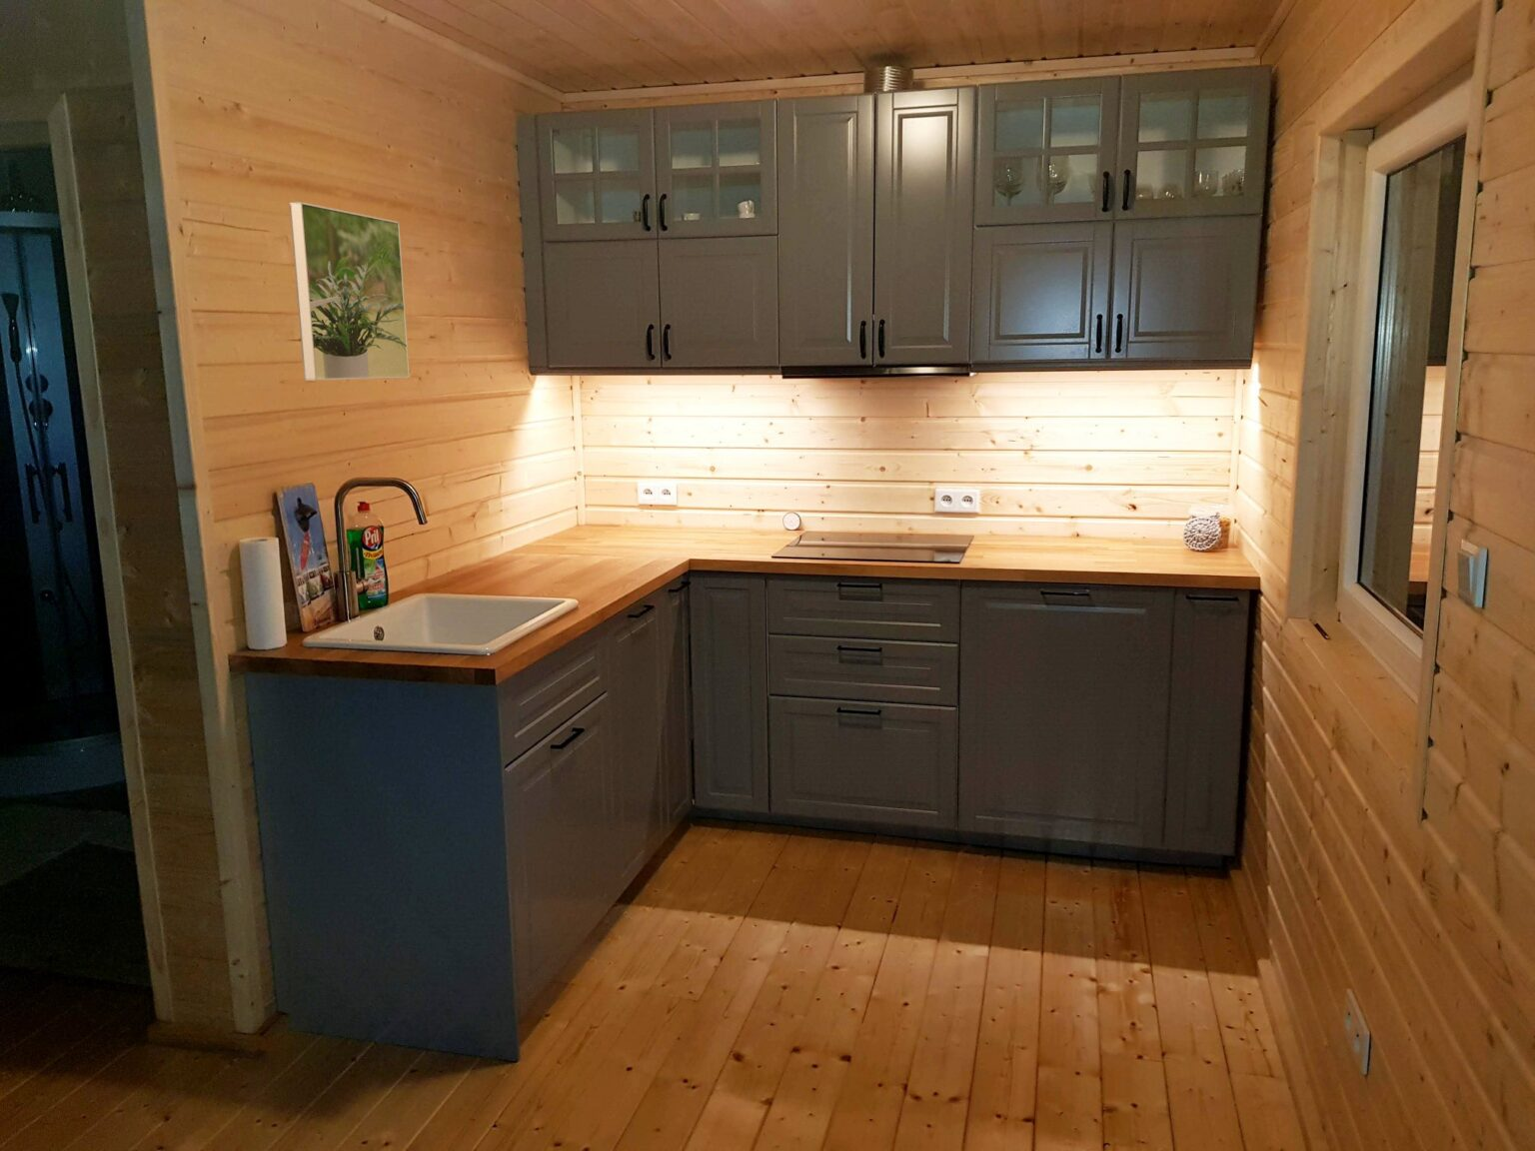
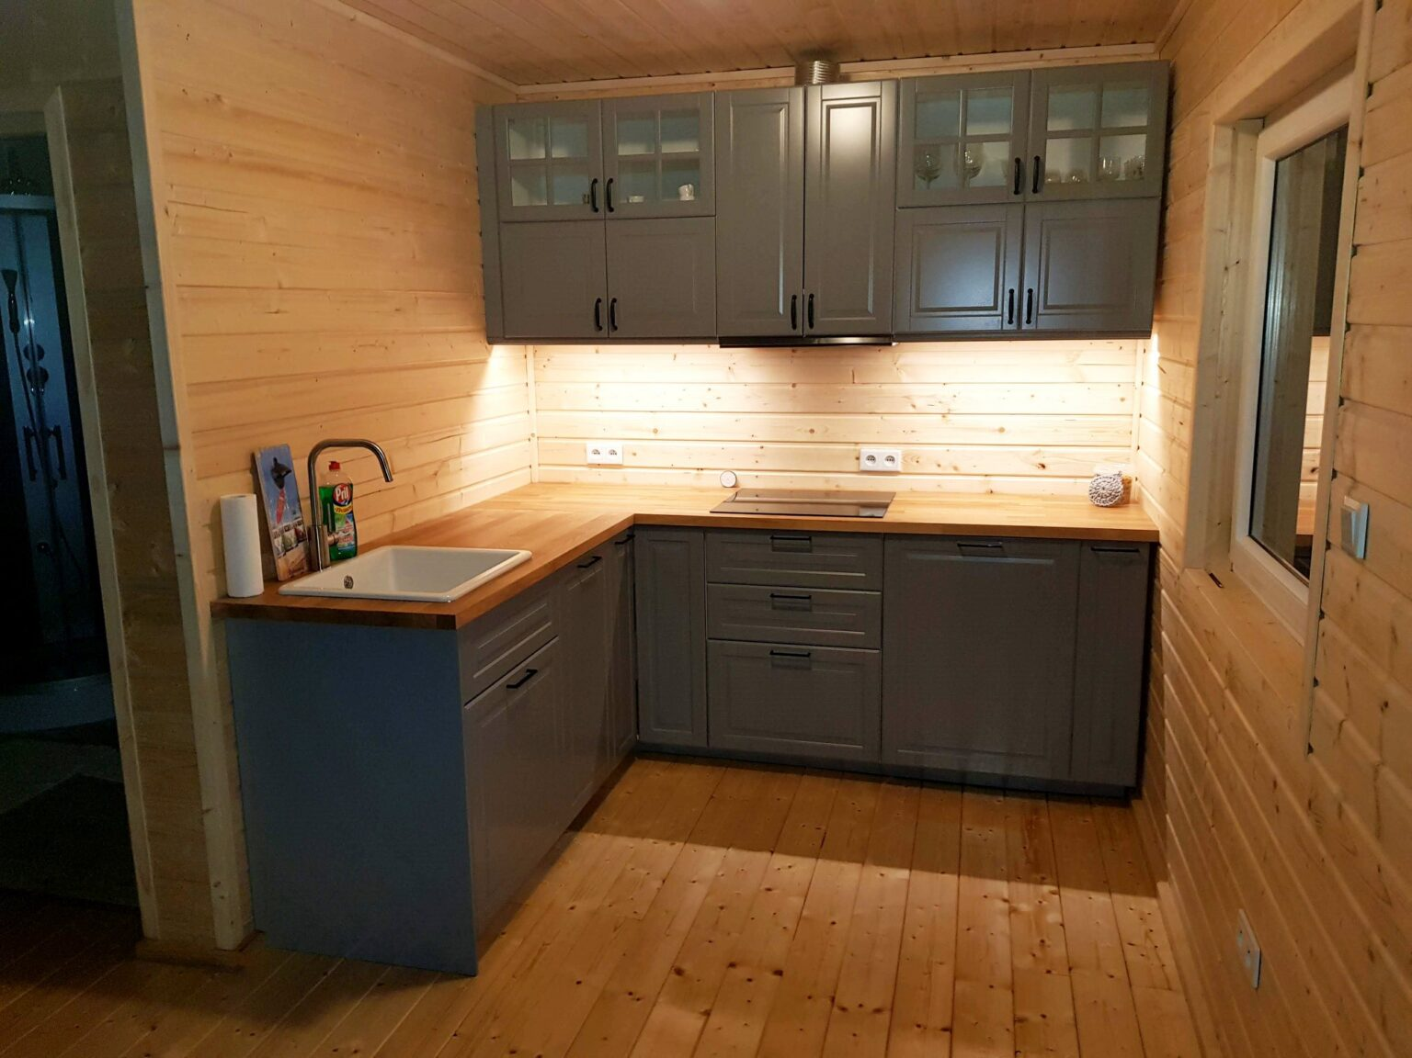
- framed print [289,201,411,382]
